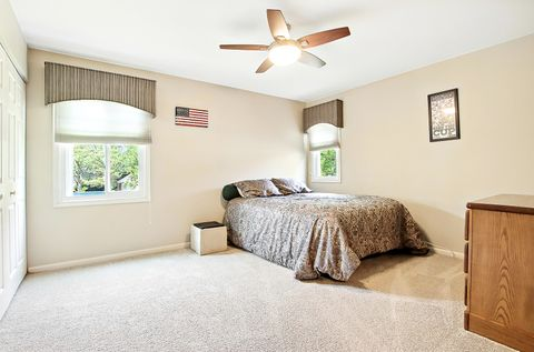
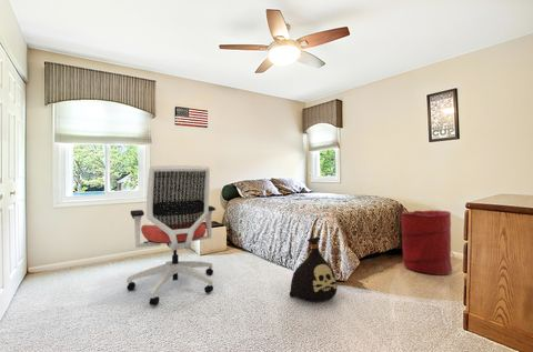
+ laundry hamper [400,209,453,275]
+ bag [288,237,338,303]
+ office chair [125,164,217,306]
